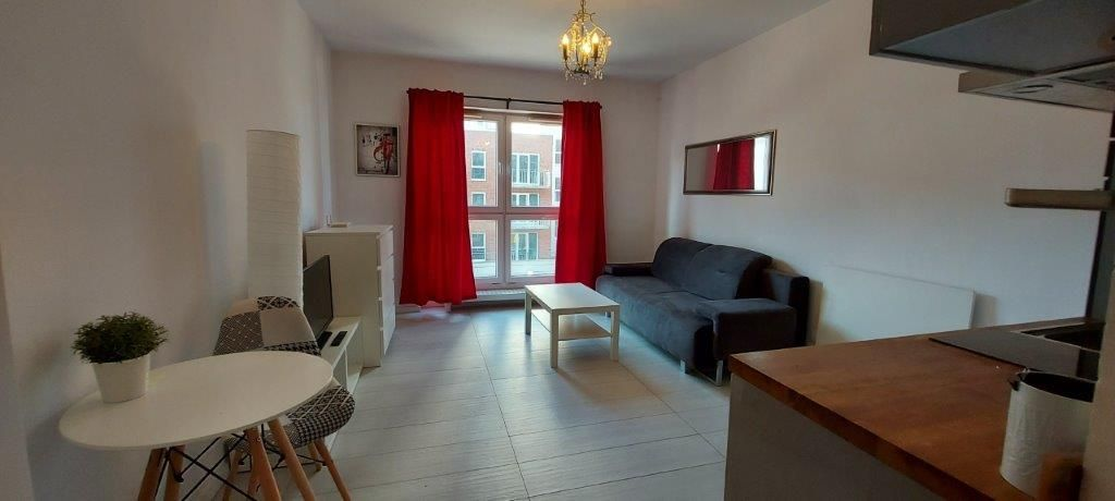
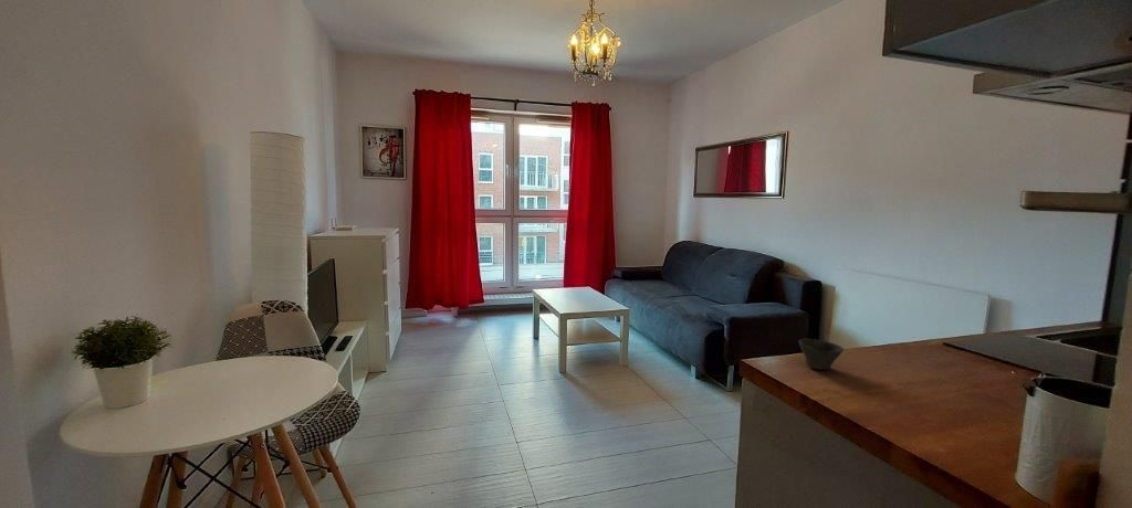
+ cup [797,338,845,371]
